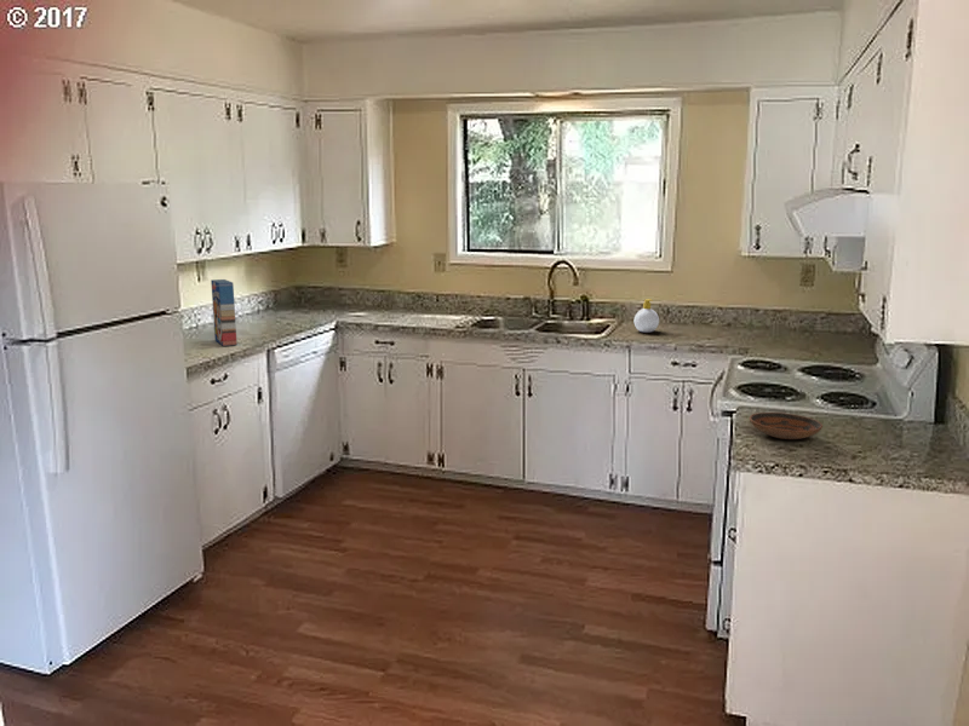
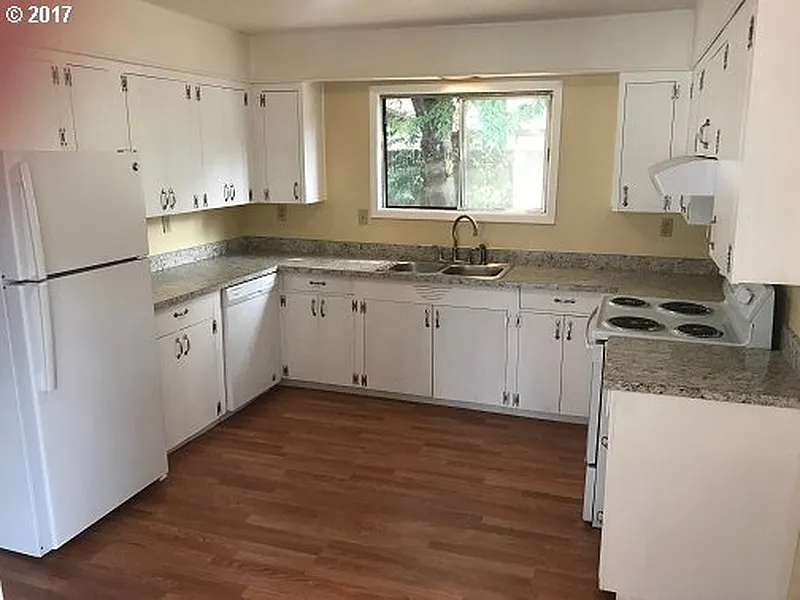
- soap bottle [633,298,660,333]
- bowl [747,411,824,440]
- cereal box [210,278,239,347]
